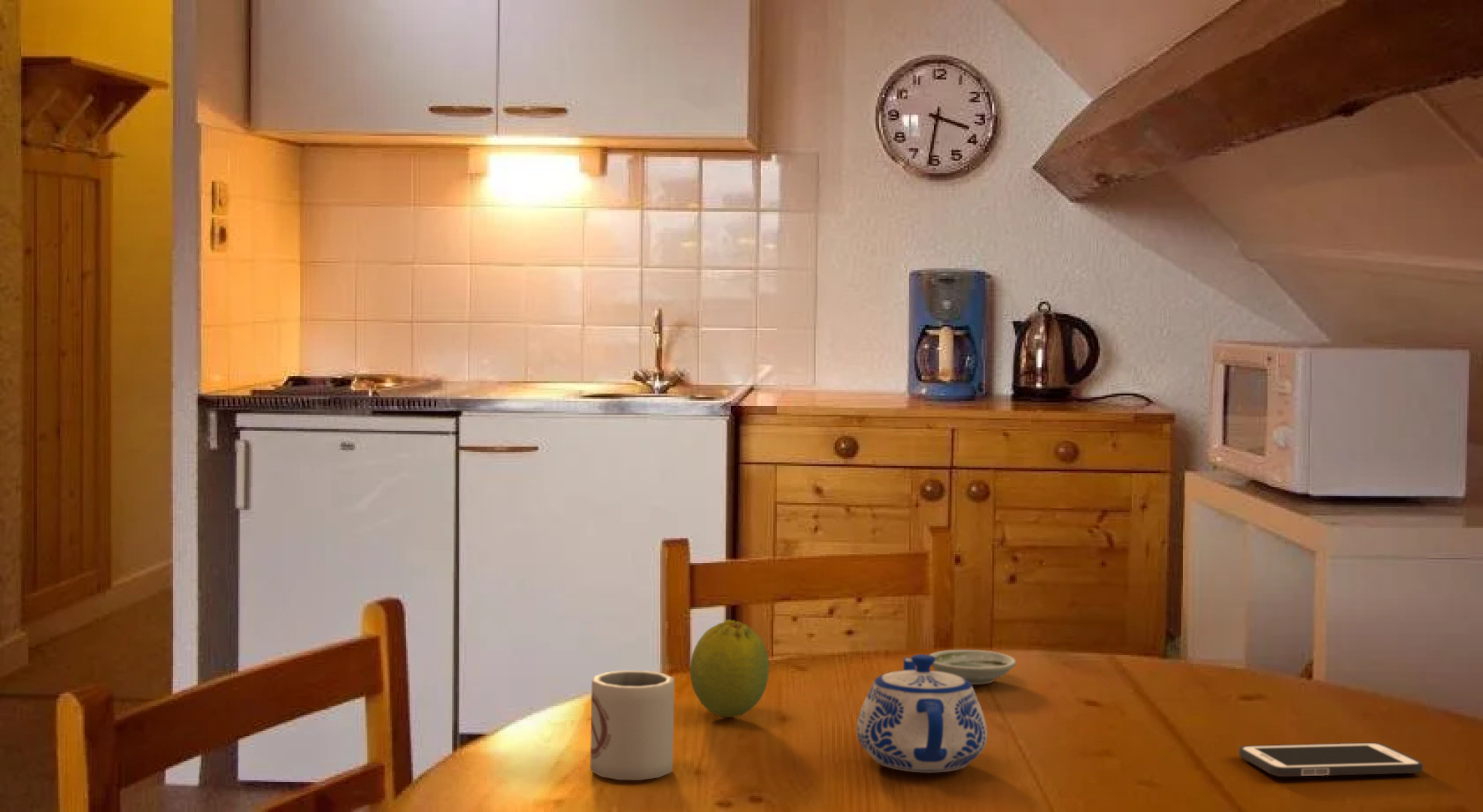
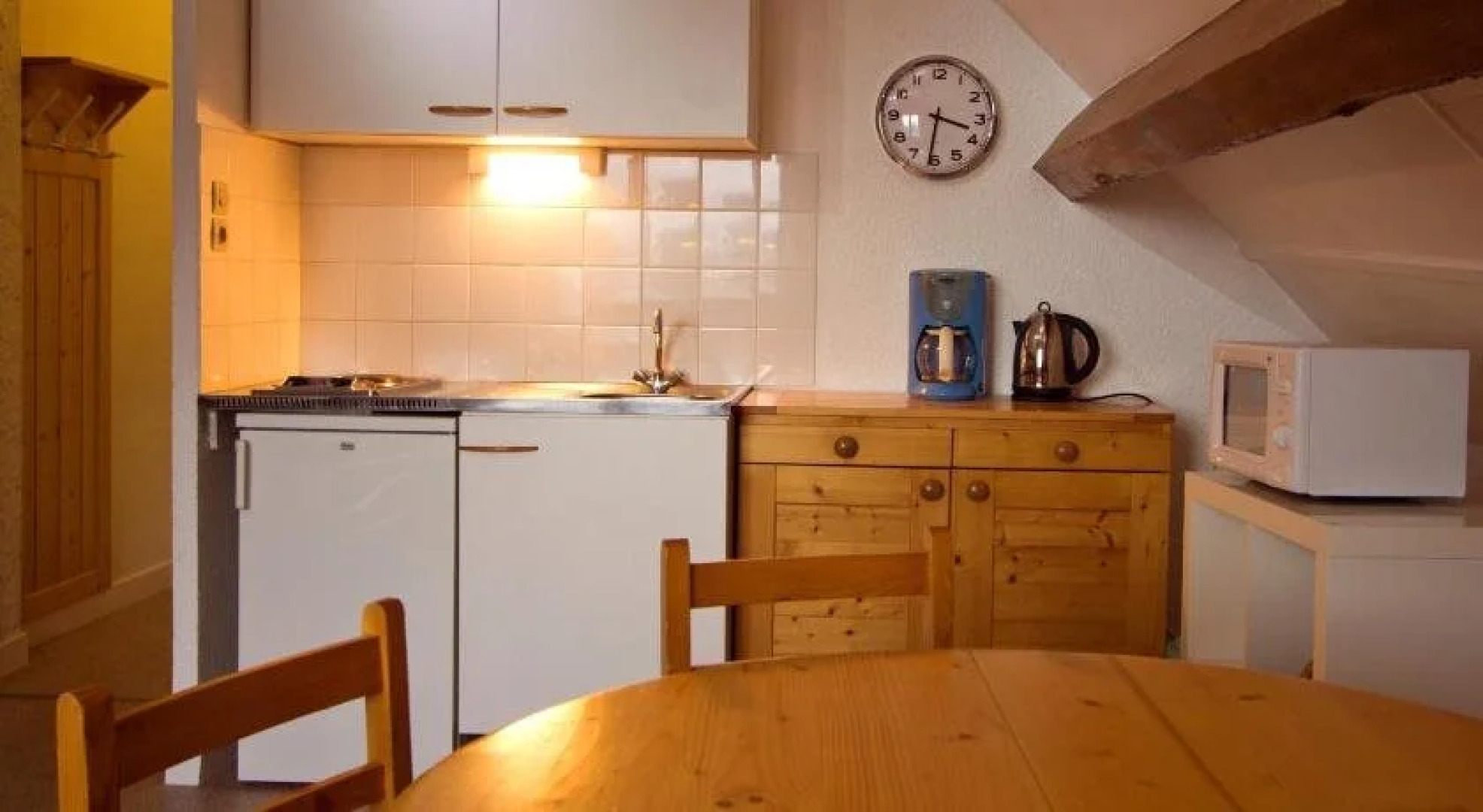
- saucer [929,649,1017,685]
- cell phone [1238,742,1424,777]
- cup [590,670,675,781]
- fruit [689,619,770,718]
- teapot [856,653,988,774]
